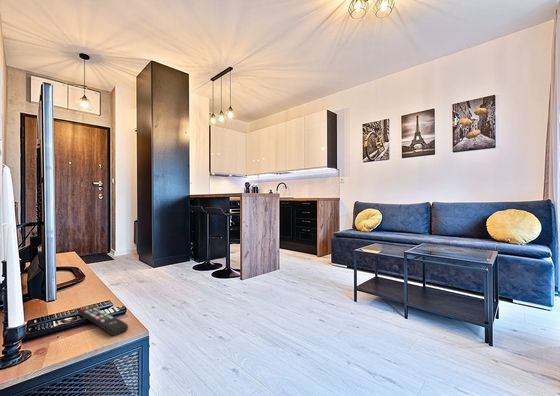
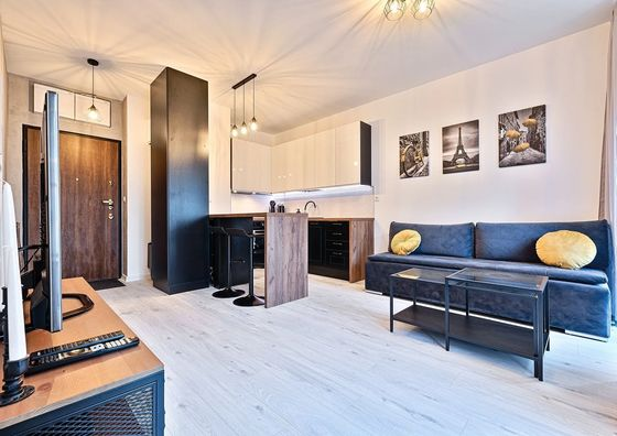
- remote control [77,305,129,337]
